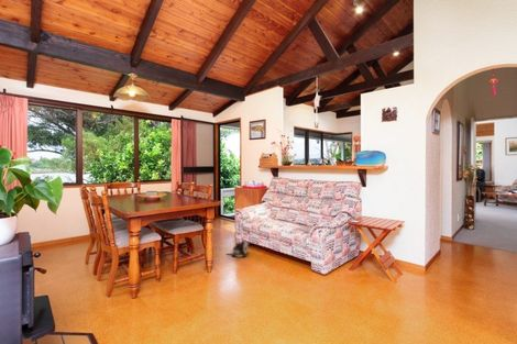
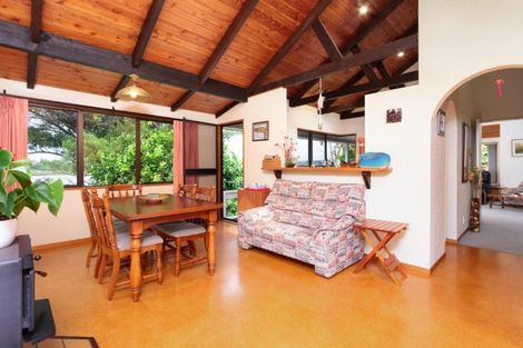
- plush toy [224,238,250,258]
